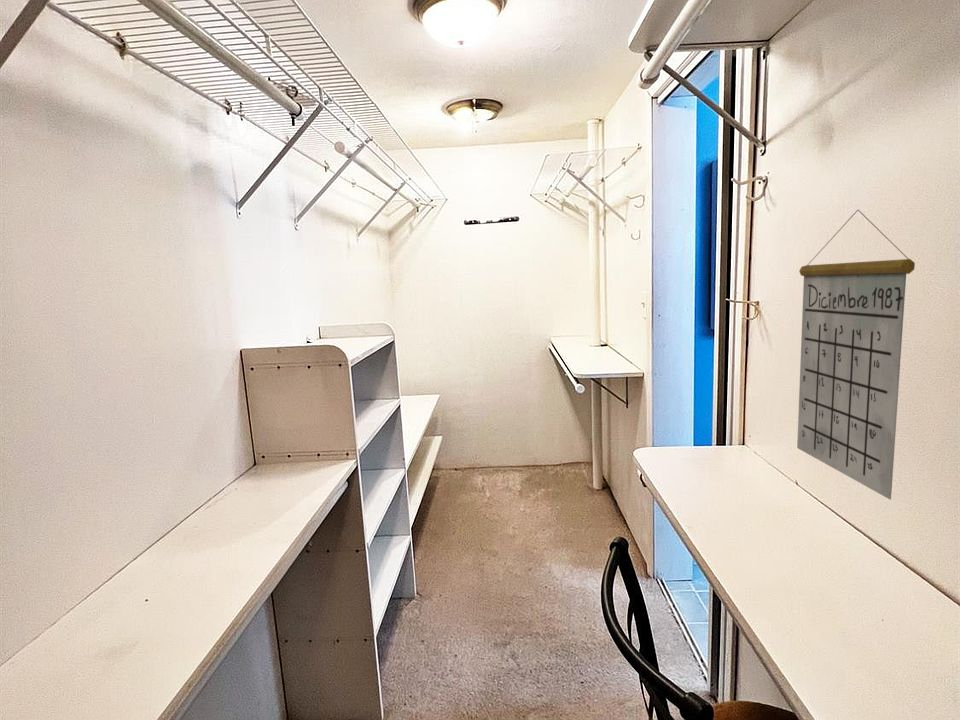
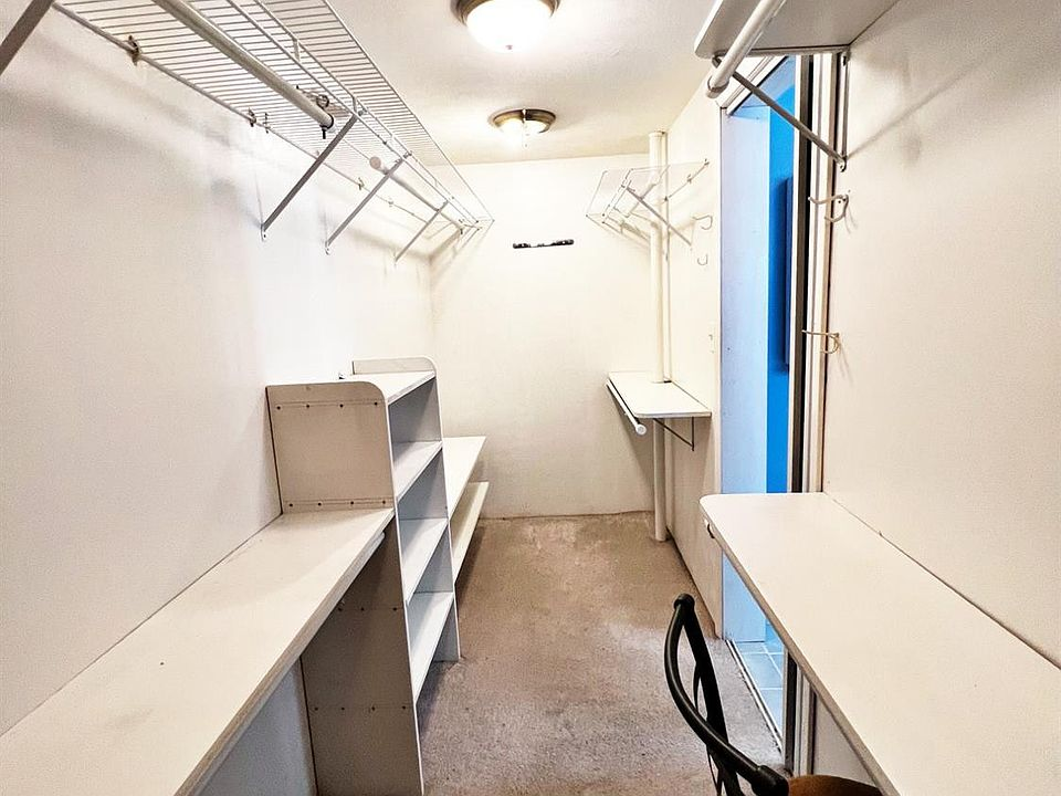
- calendar [796,209,916,500]
